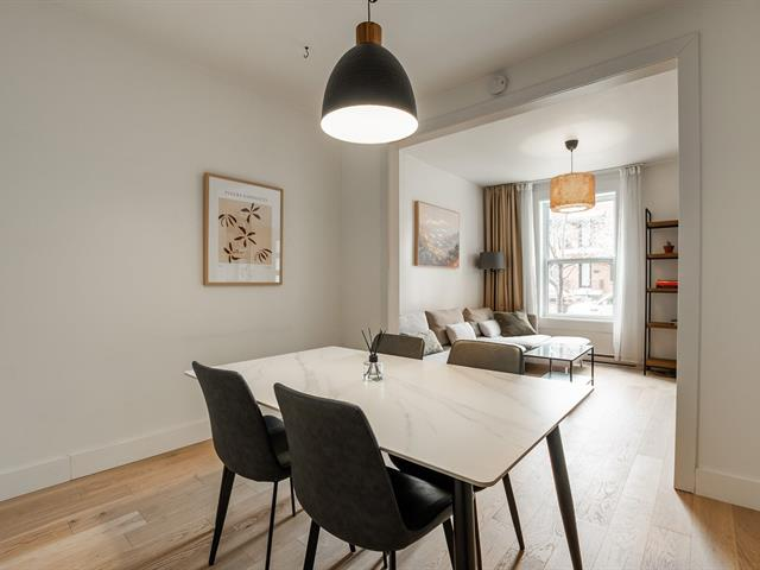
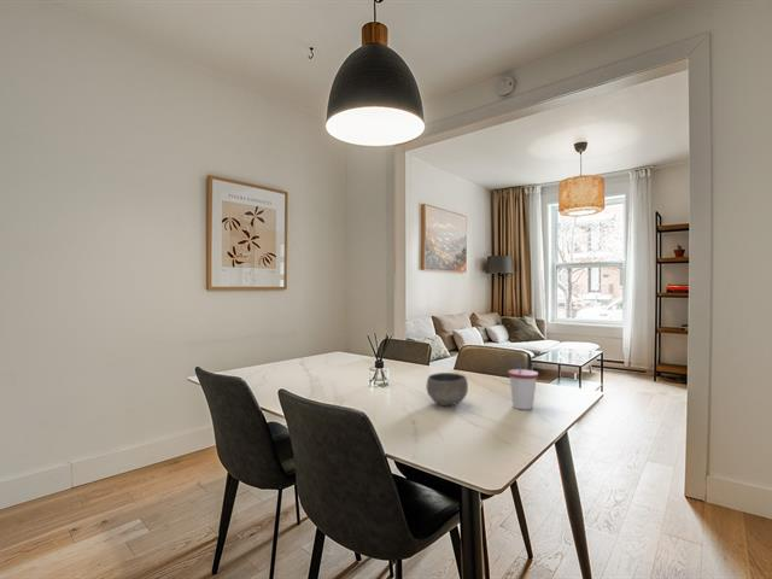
+ bowl [426,372,469,407]
+ cup [507,363,539,410]
